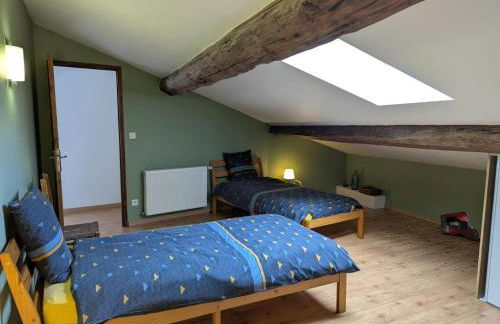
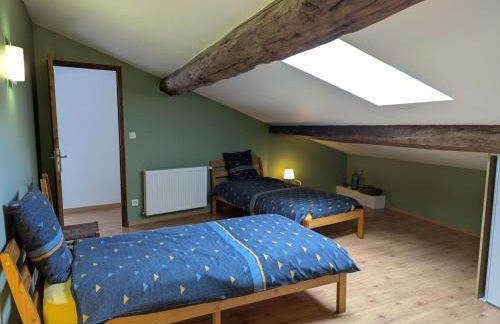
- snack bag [439,210,480,242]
